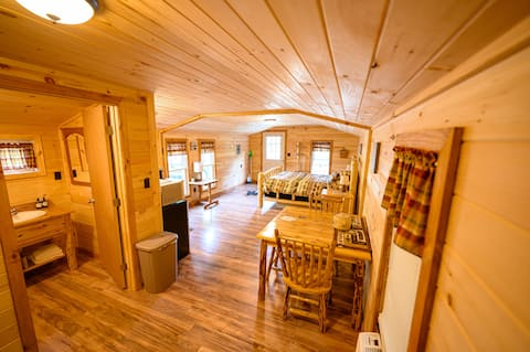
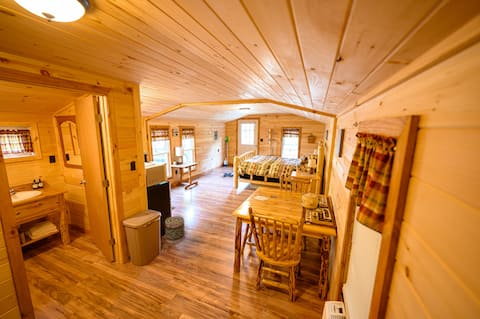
+ basket [164,215,186,245]
